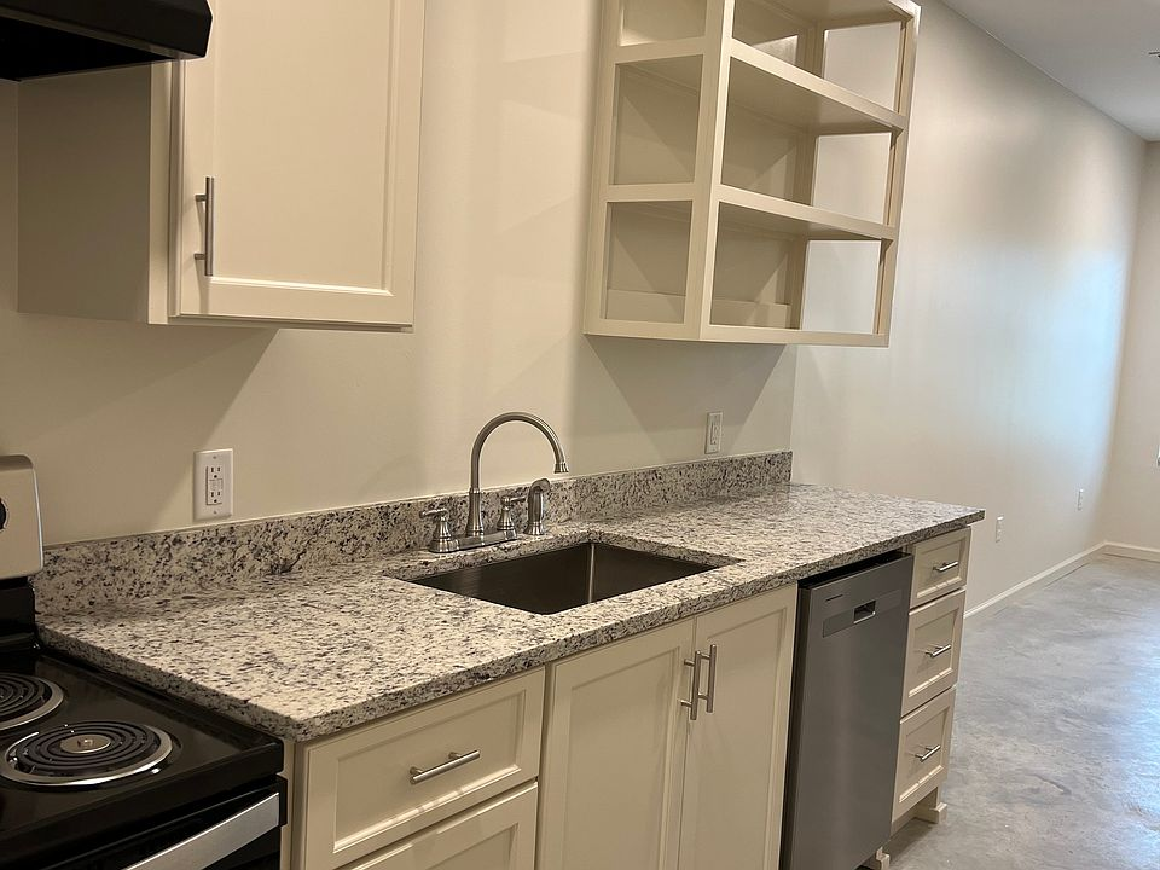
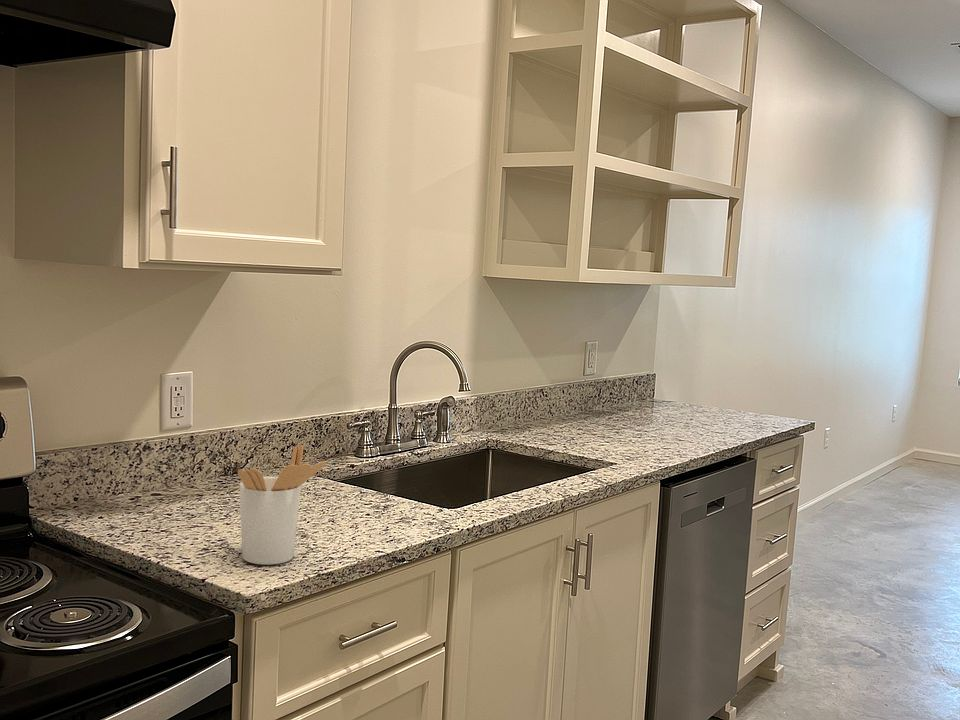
+ utensil holder [237,444,327,566]
